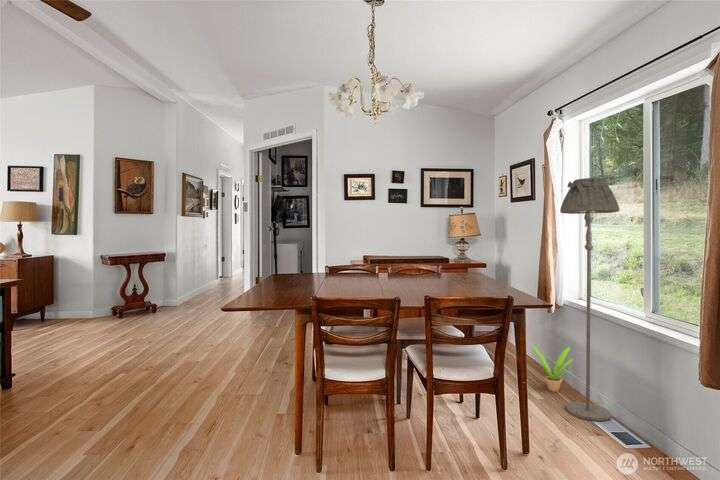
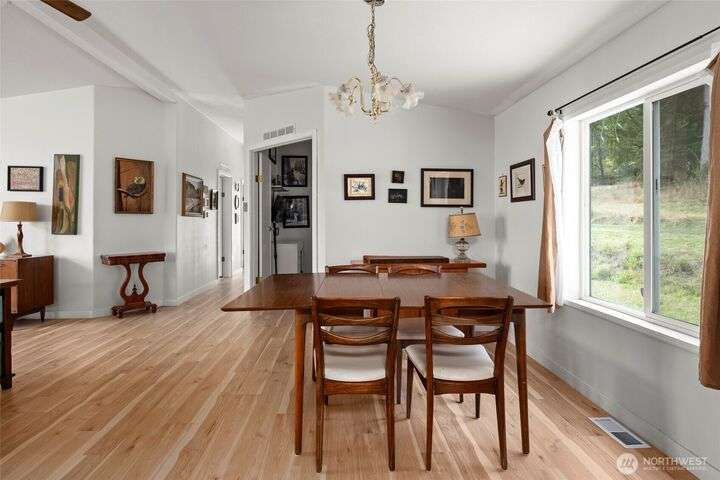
- floor lamp [559,177,621,422]
- potted plant [530,344,574,393]
